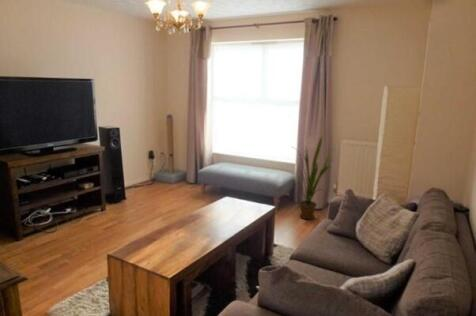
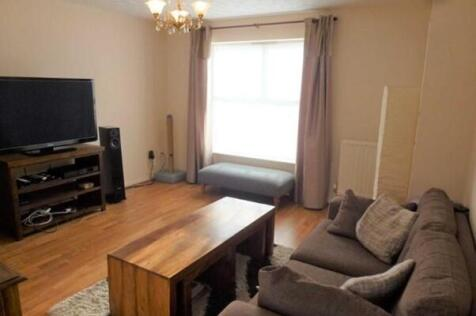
- house plant [292,135,334,220]
